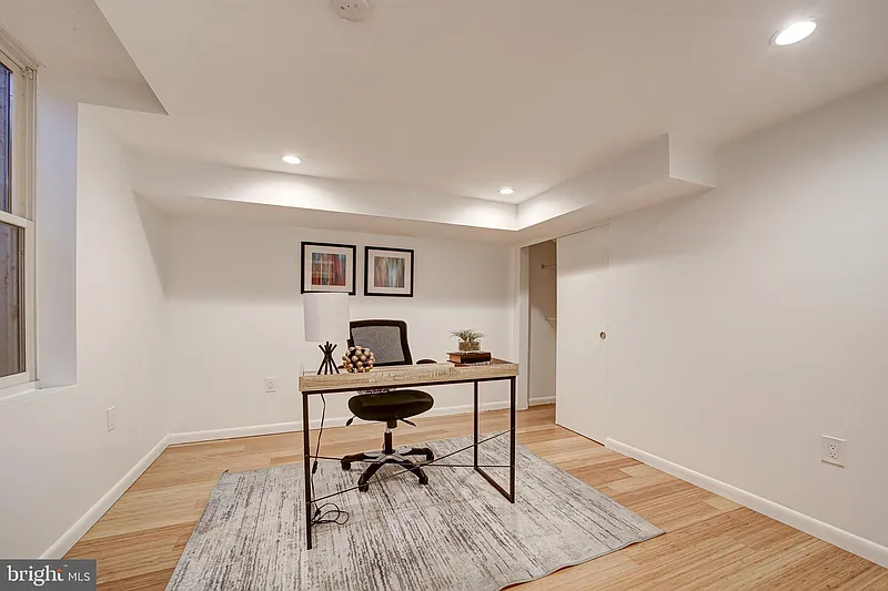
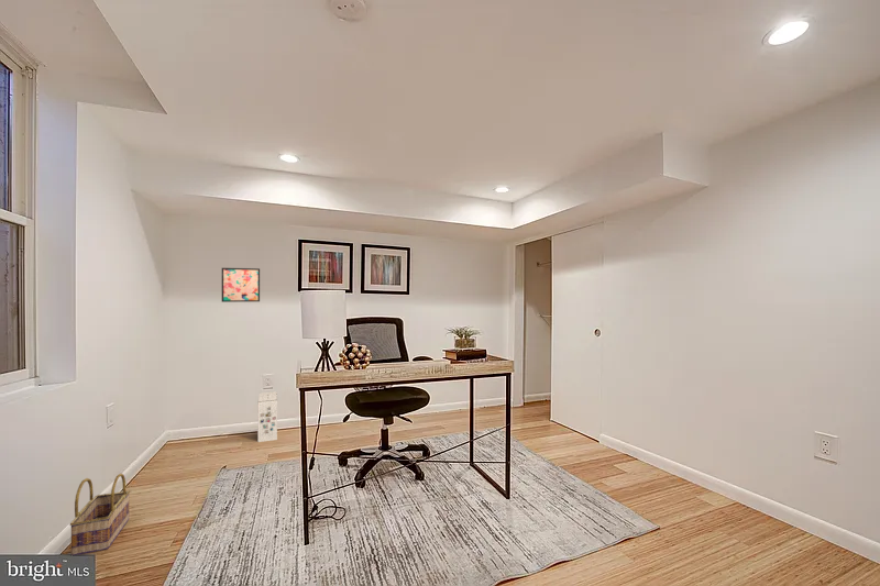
+ basket [69,473,131,556]
+ wall art [221,267,261,303]
+ cardboard box [257,390,278,443]
